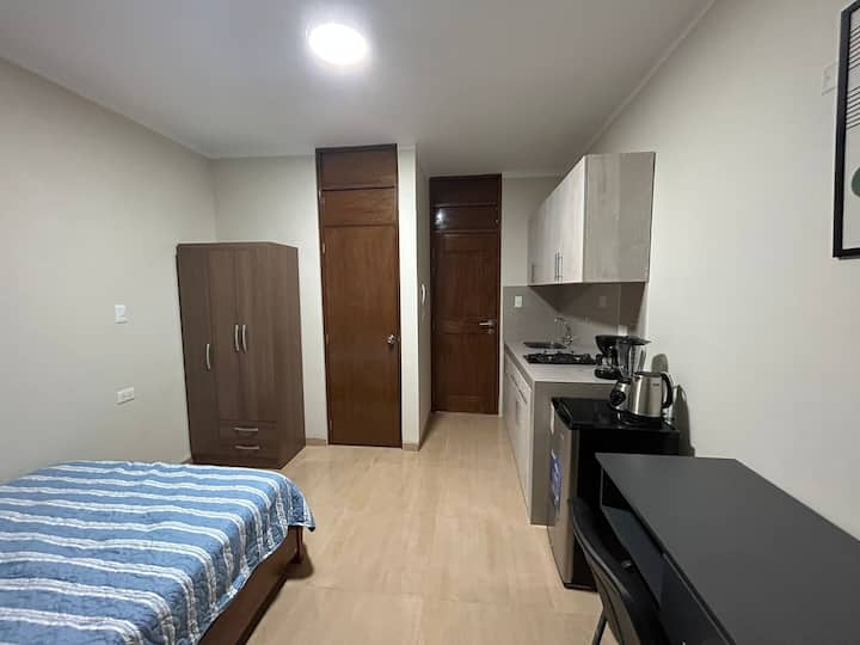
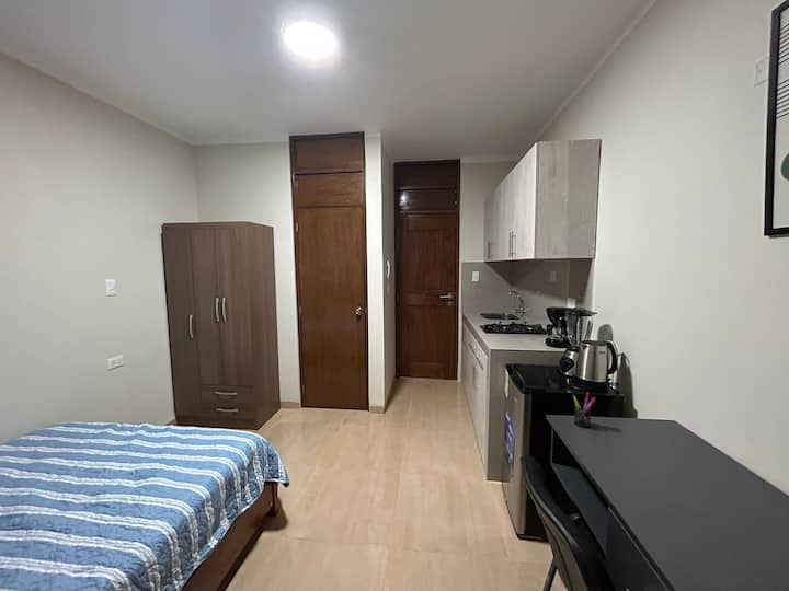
+ pen holder [572,391,597,428]
